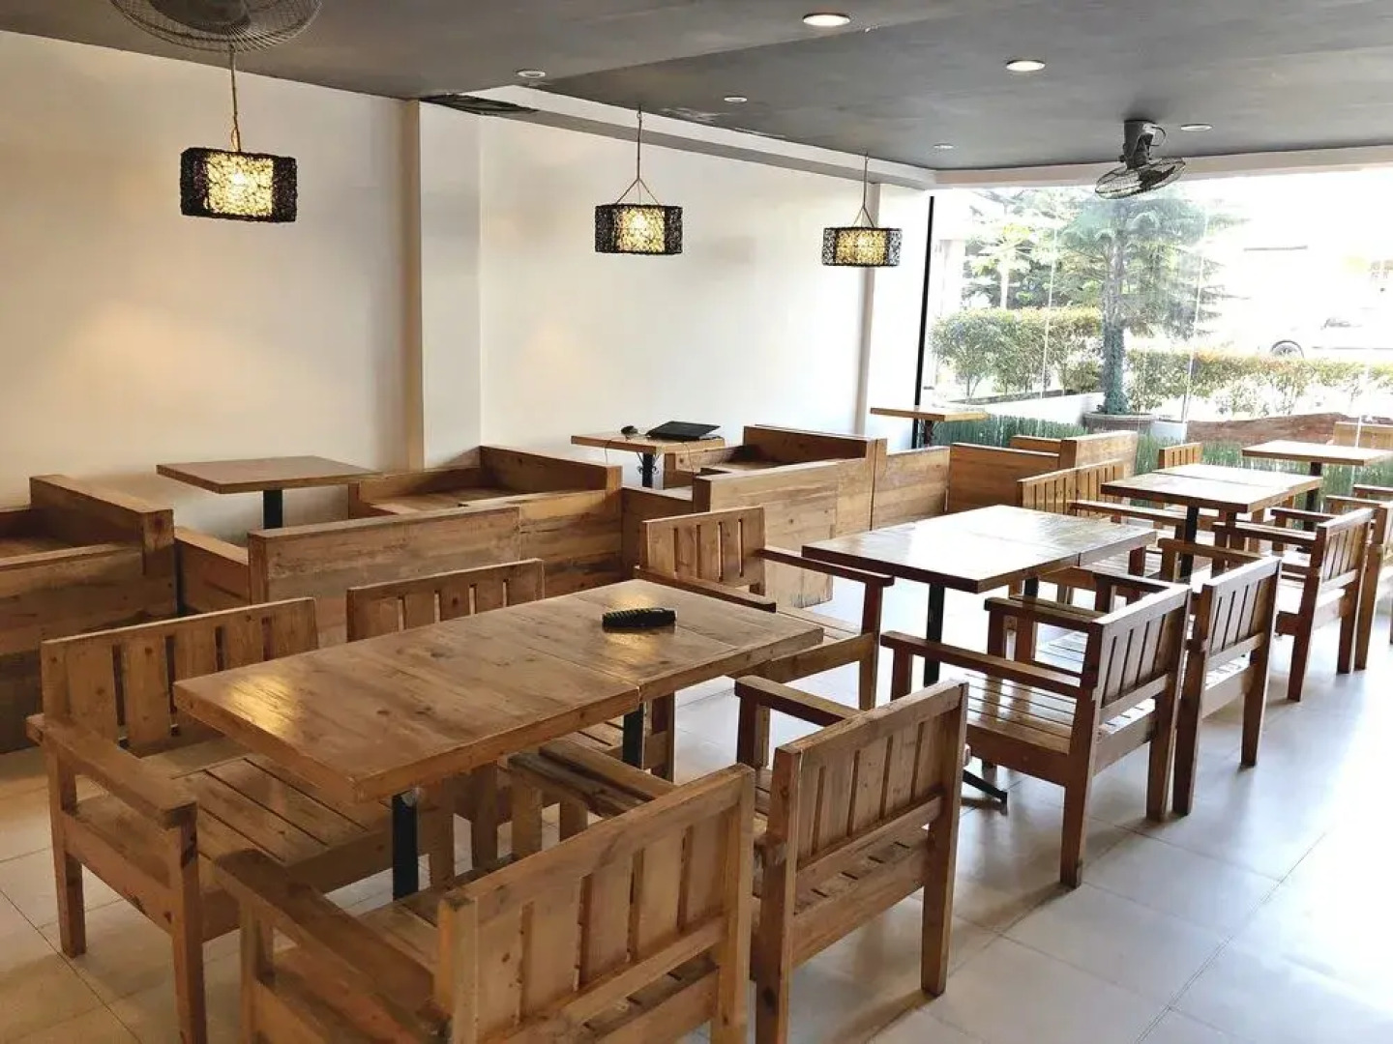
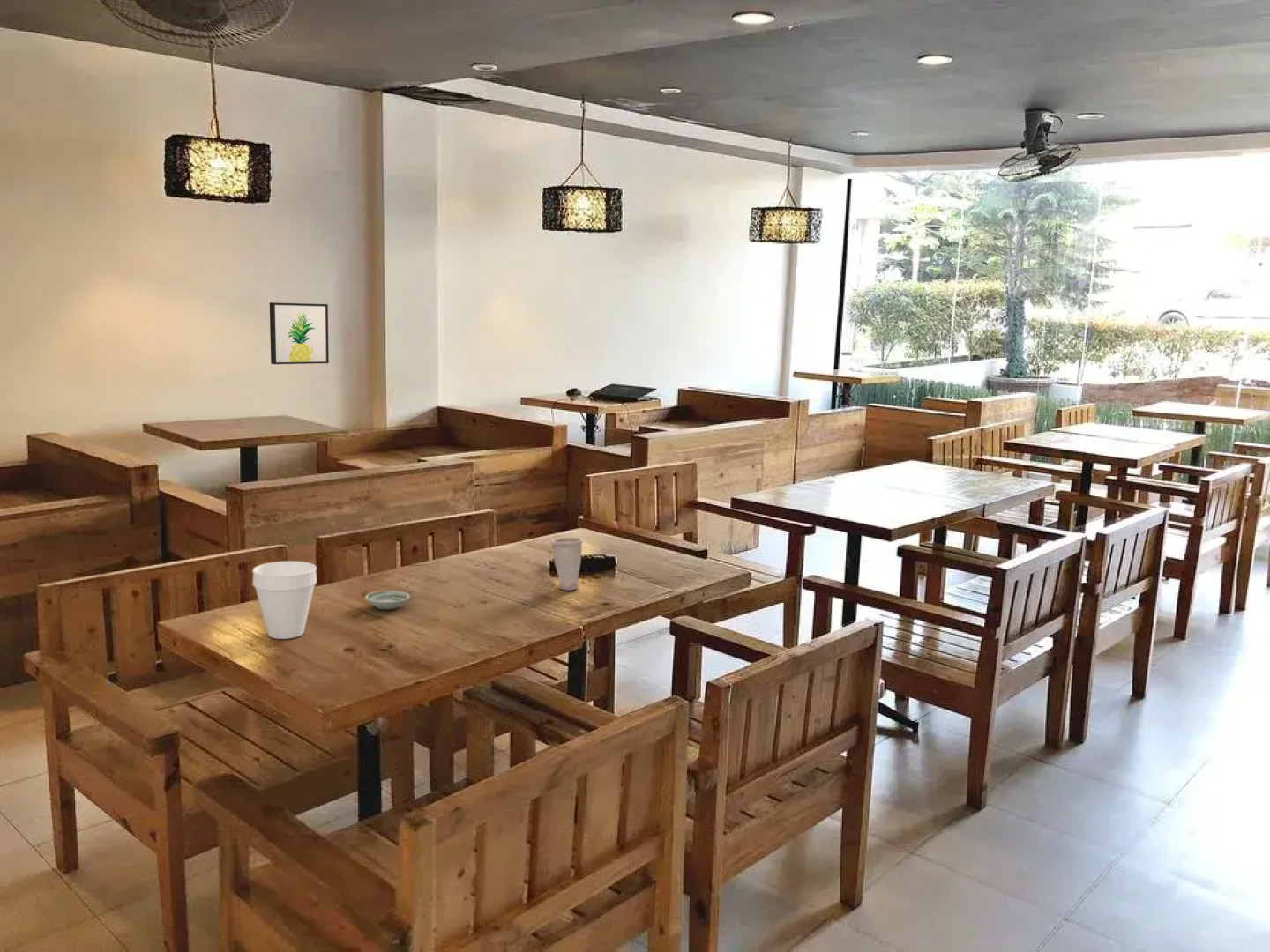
+ cup [251,560,317,640]
+ saucer [364,590,411,610]
+ wall art [269,301,330,365]
+ cup [549,536,584,591]
